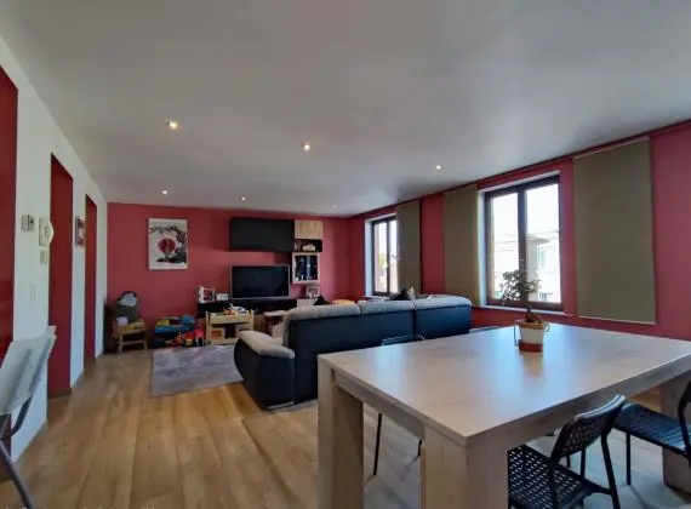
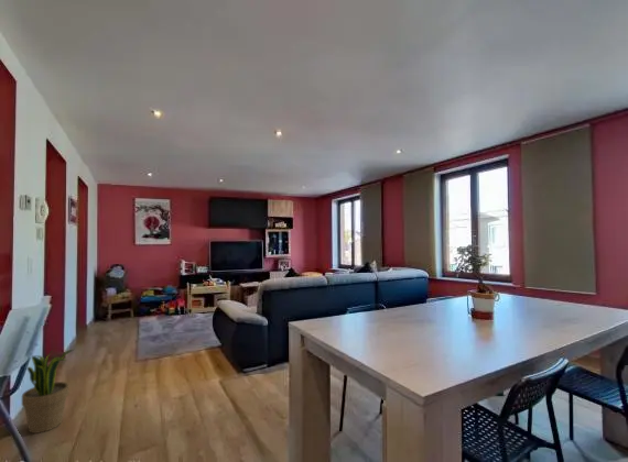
+ potted plant [21,348,76,435]
